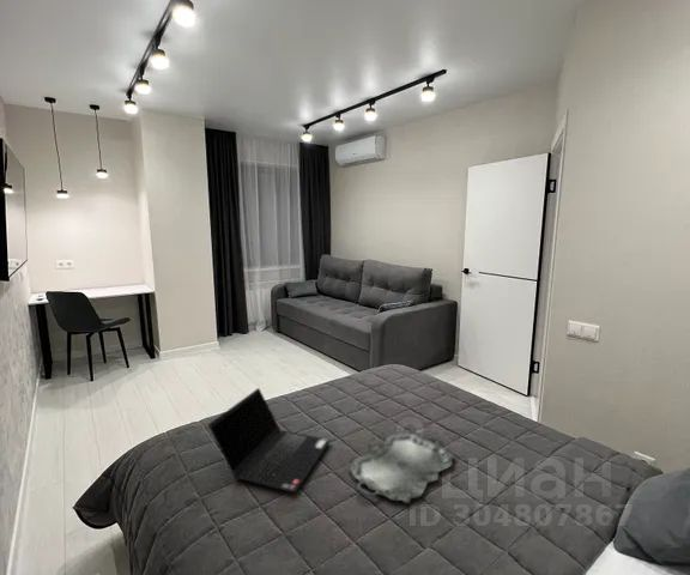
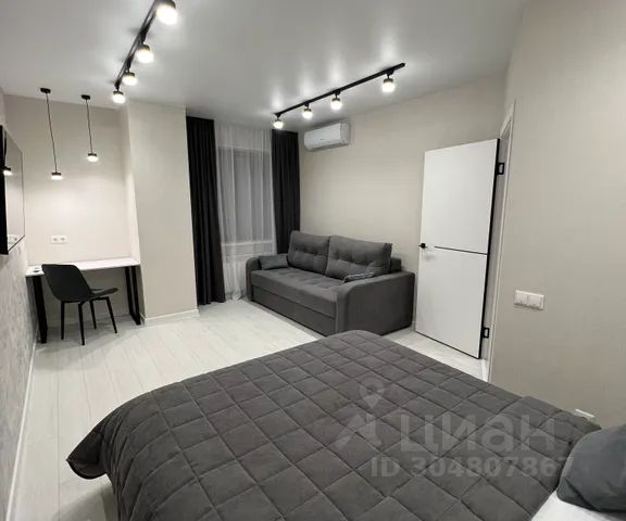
- serving tray [347,431,456,504]
- laptop computer [207,387,332,494]
